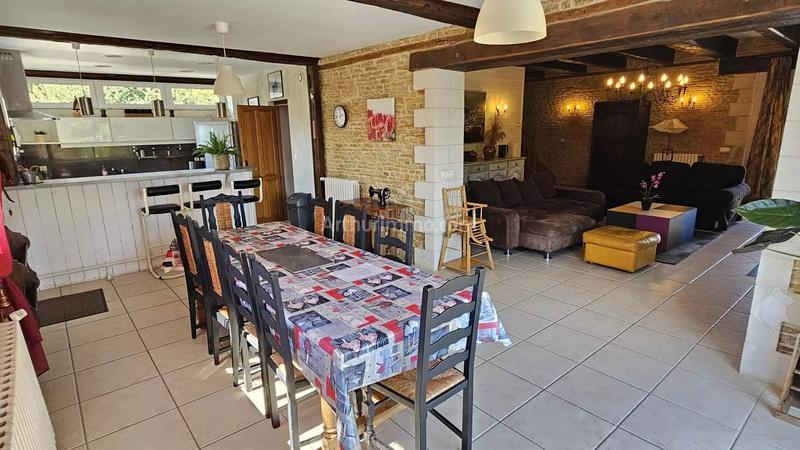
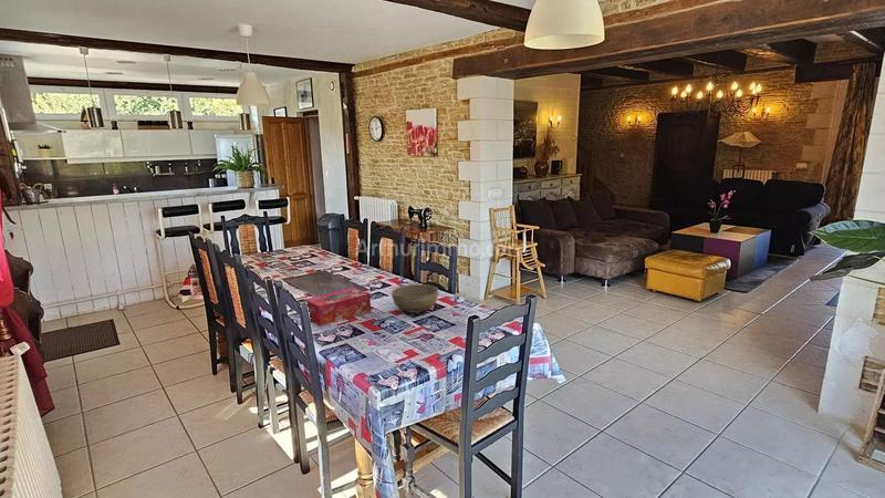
+ bowl [391,283,439,314]
+ tissue box [303,287,372,326]
